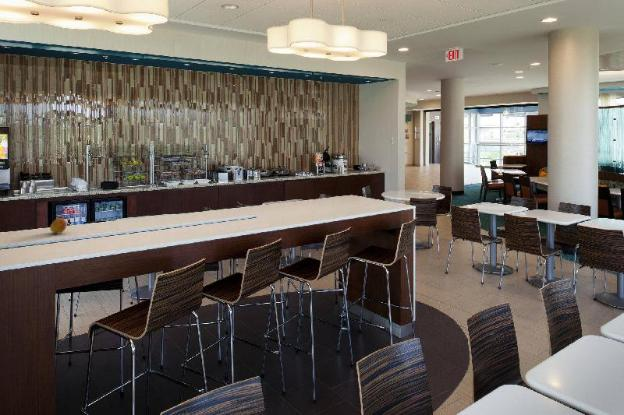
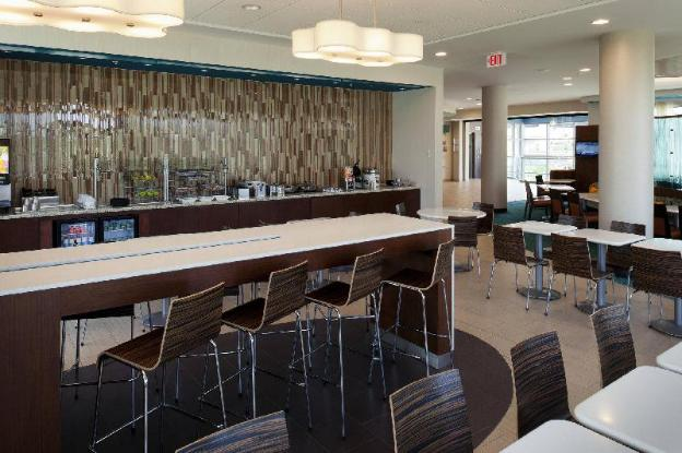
- fruit [49,217,68,235]
